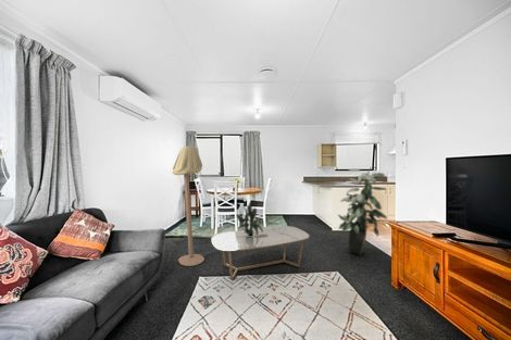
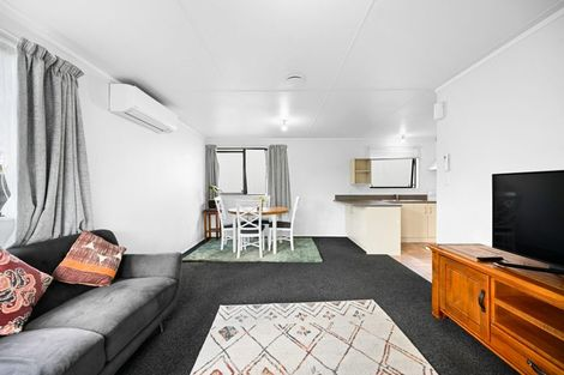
- indoor plant [337,167,388,256]
- potted plant [235,201,263,237]
- floor lamp [171,144,205,267]
- coffee table [210,225,311,281]
